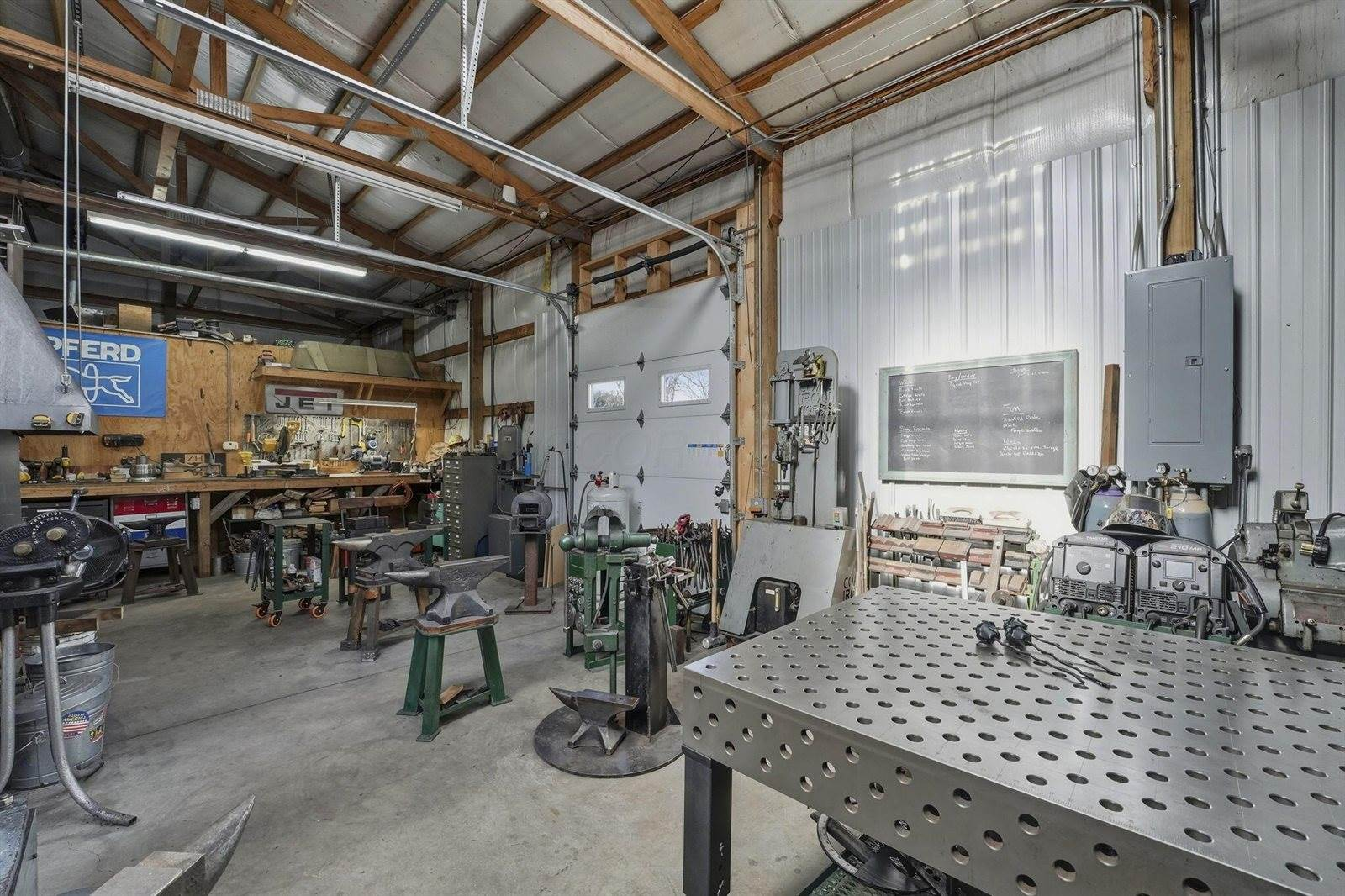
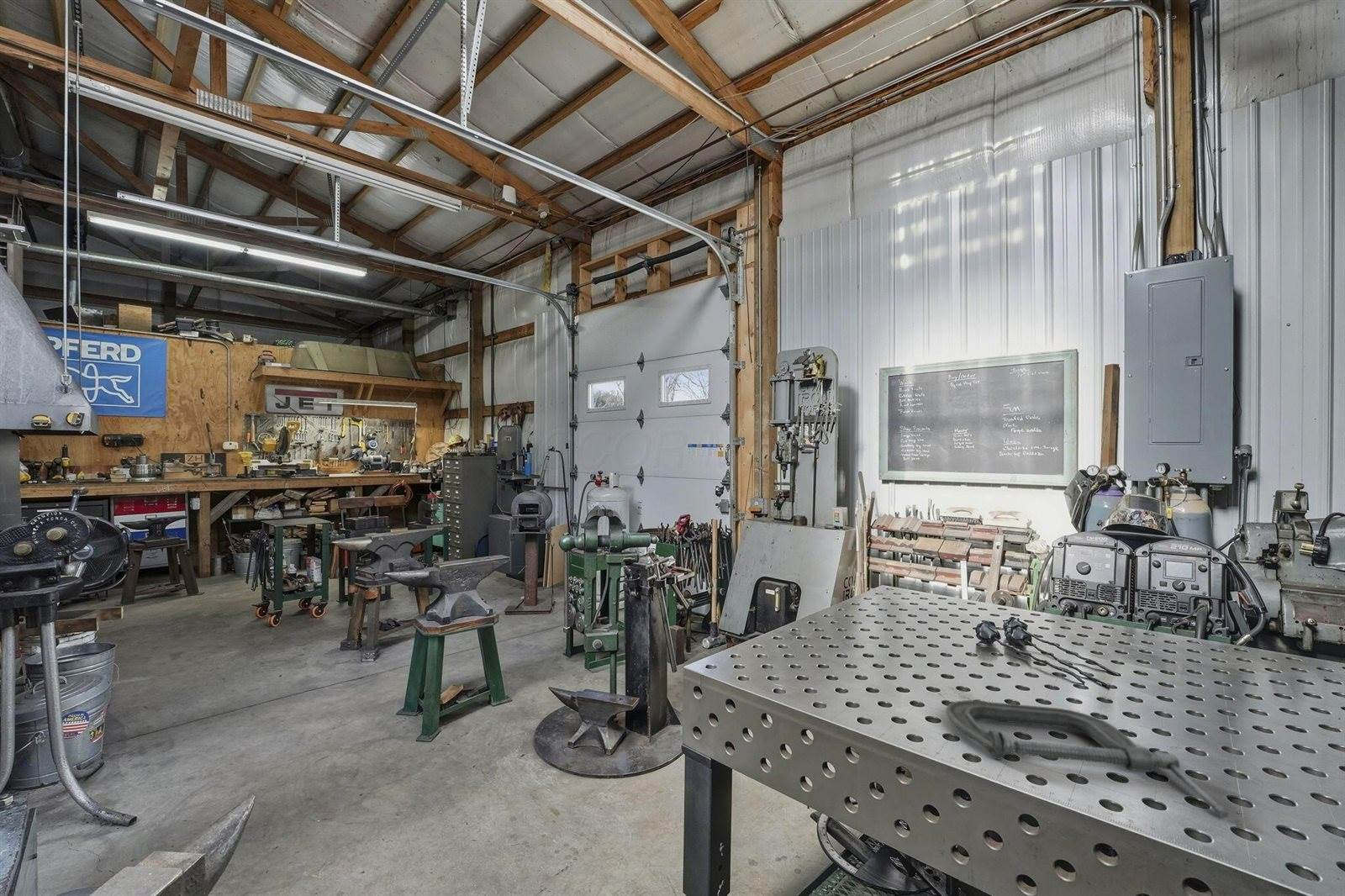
+ c clamp [945,699,1230,819]
